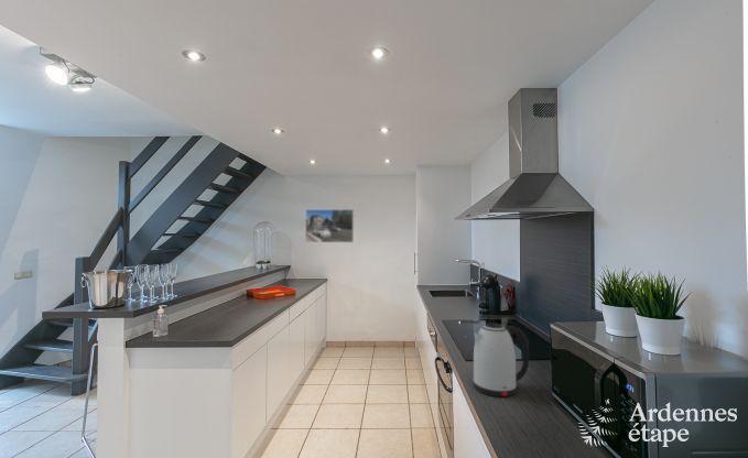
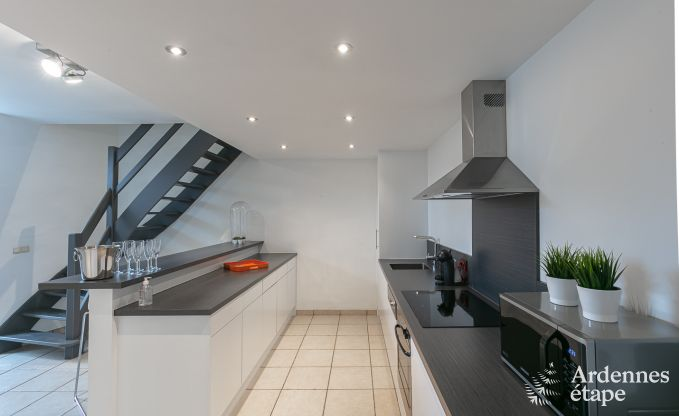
- kettle [473,323,530,397]
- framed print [304,208,355,243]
